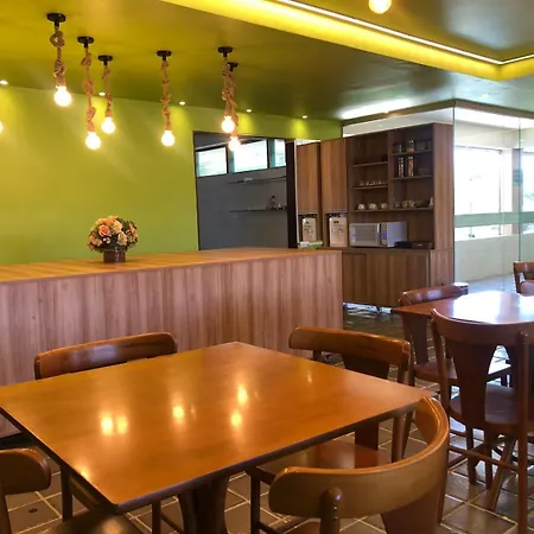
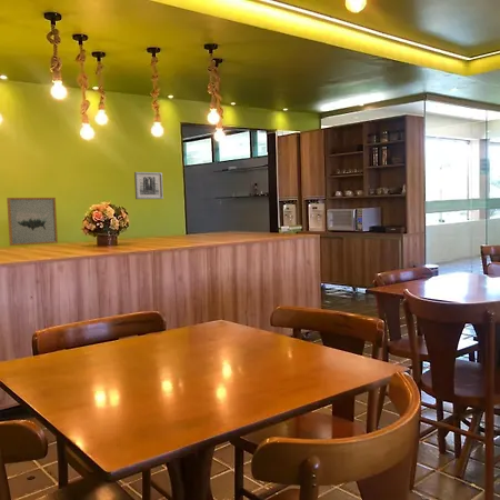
+ wall art [133,171,164,200]
+ wall art [6,197,59,247]
